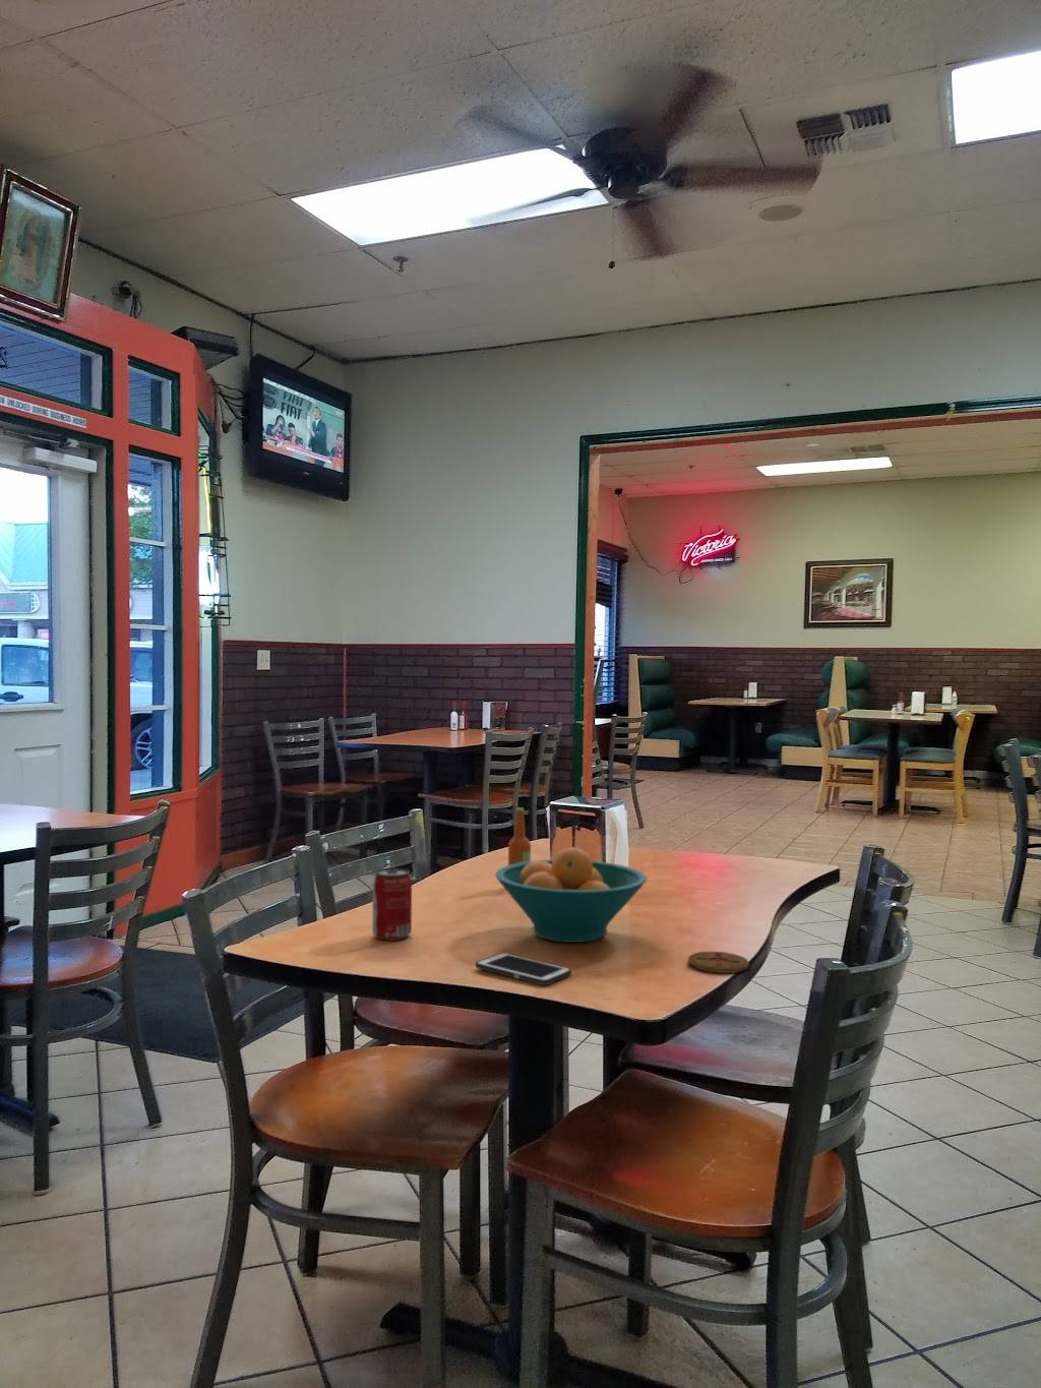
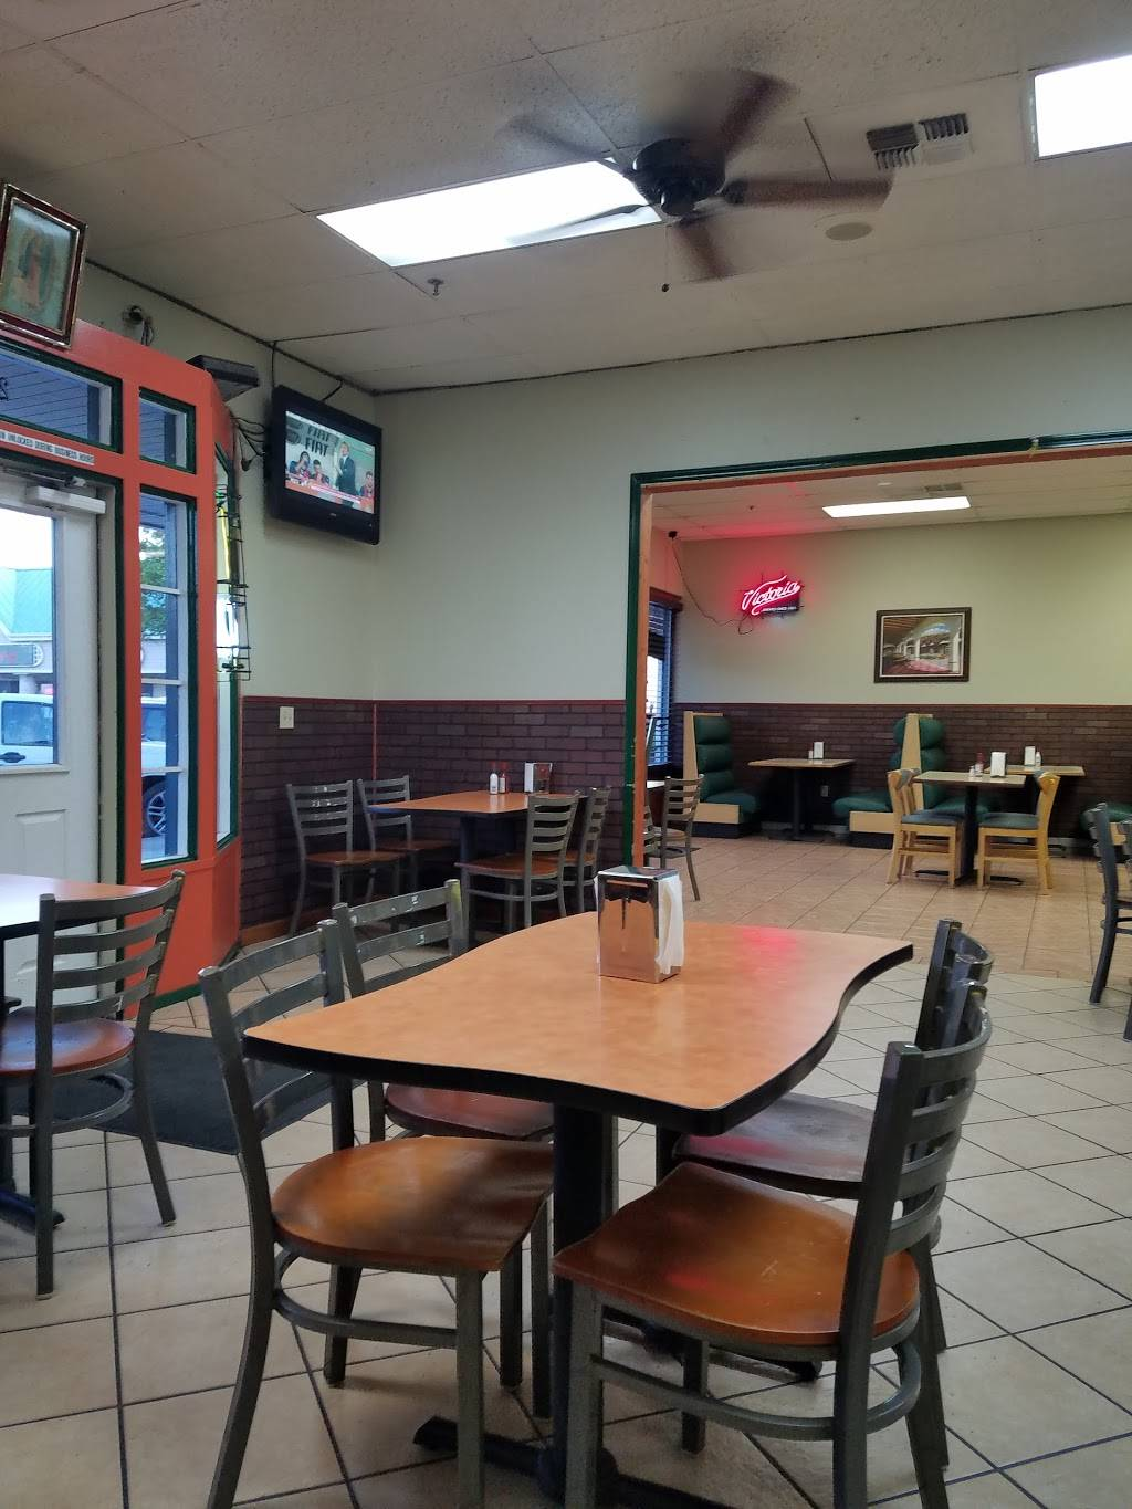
- beer bottle [507,806,531,865]
- cell phone [475,952,572,987]
- coaster [687,950,750,975]
- beverage can [371,867,412,942]
- fruit bowl [494,845,647,944]
